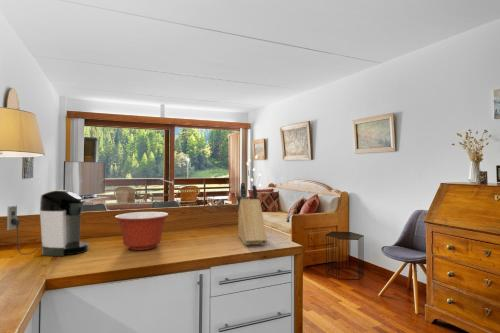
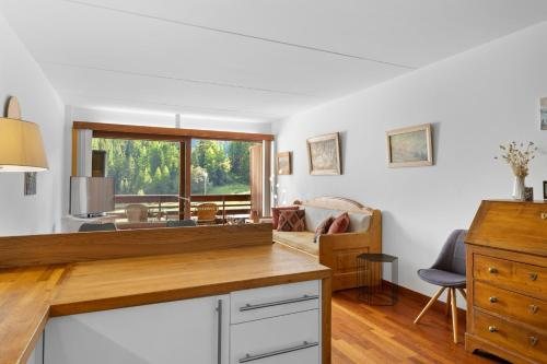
- mixing bowl [114,211,169,251]
- knife block [236,181,268,246]
- coffee maker [6,189,89,257]
